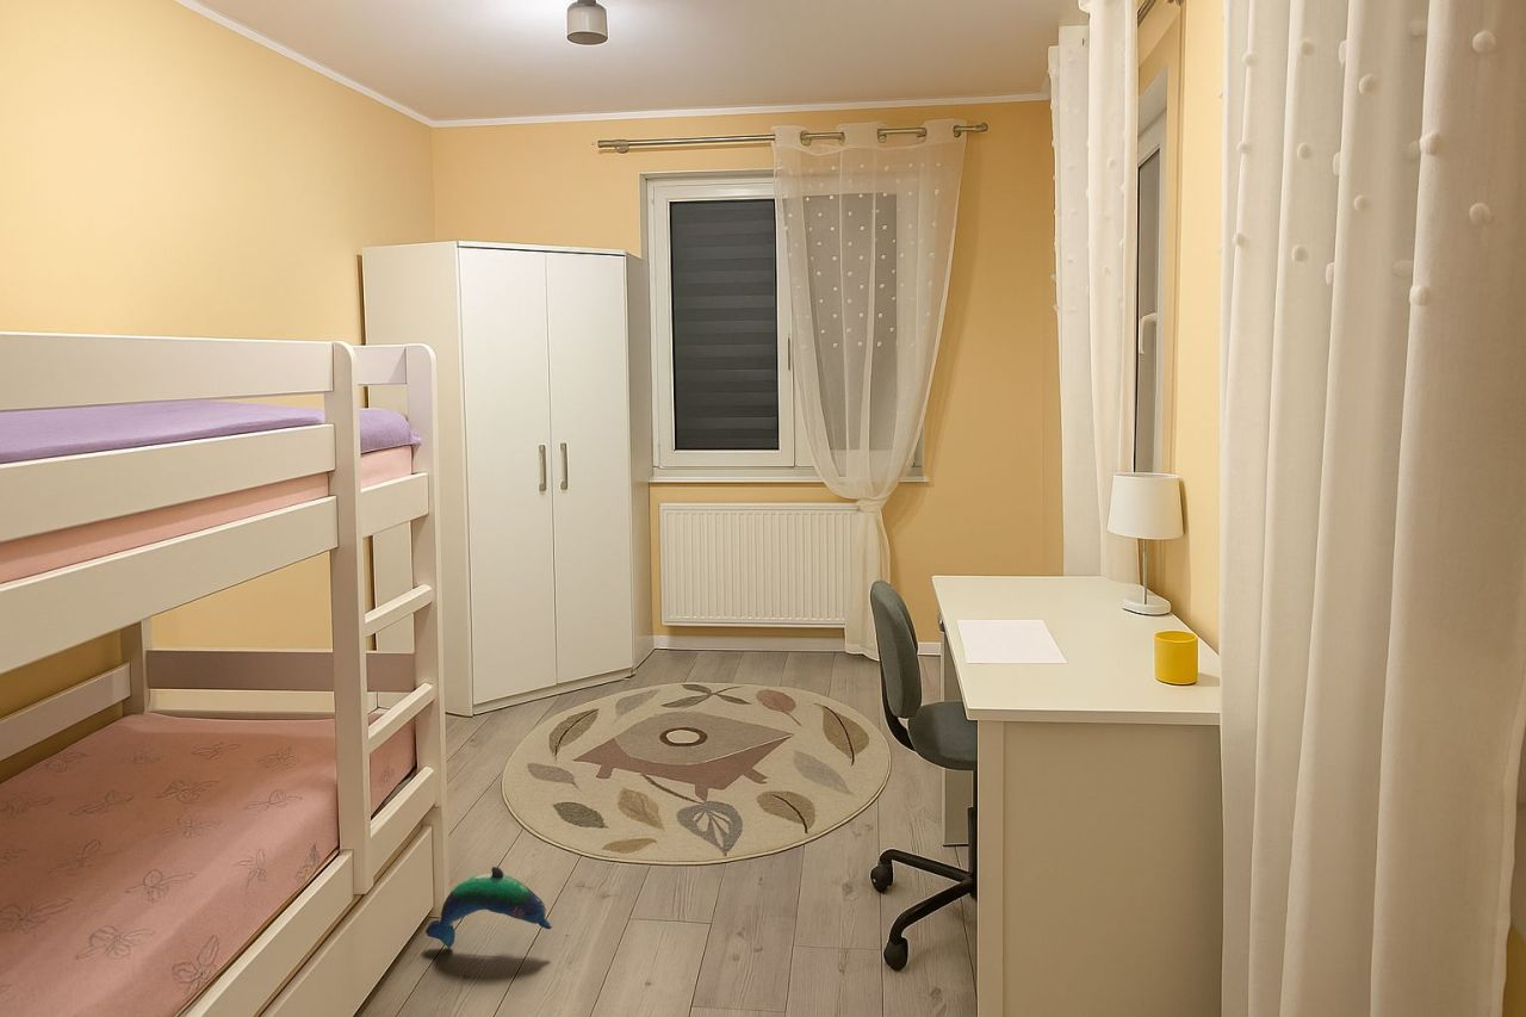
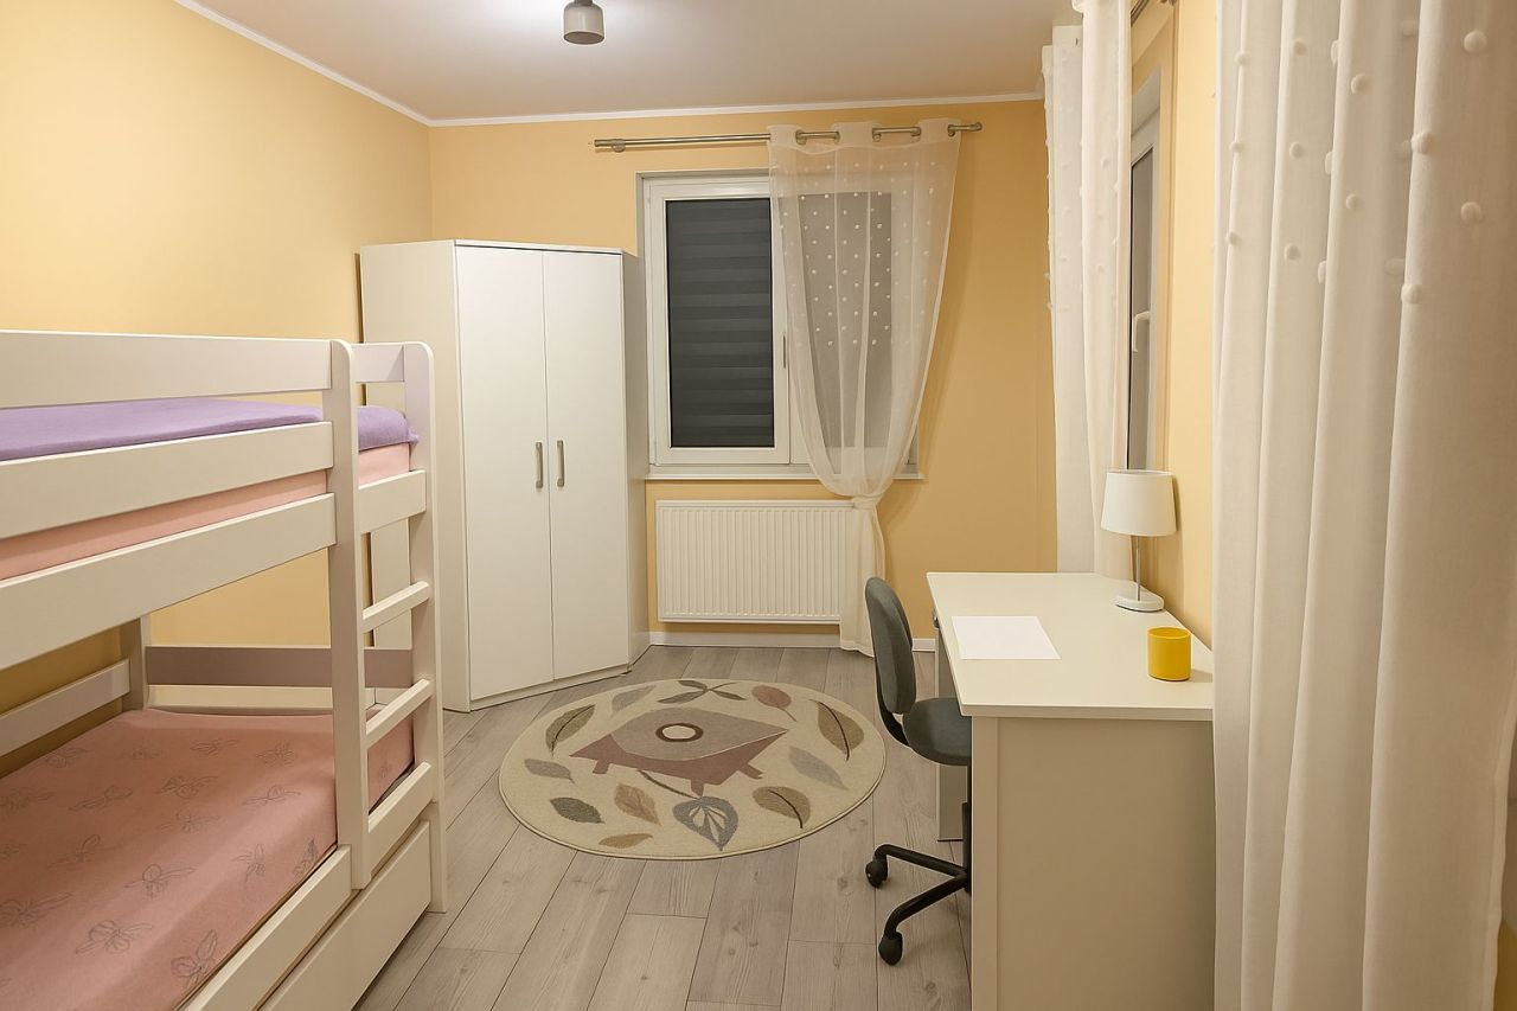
- plush toy [424,866,553,949]
